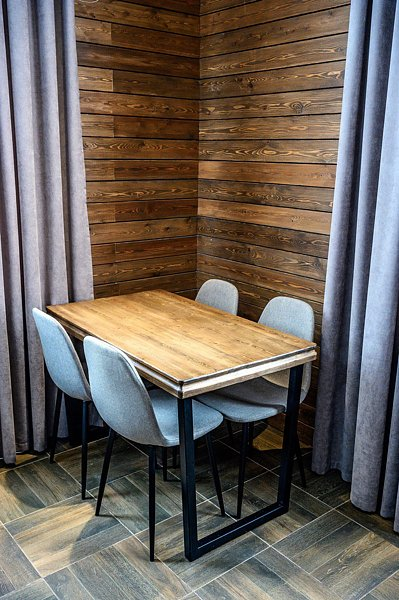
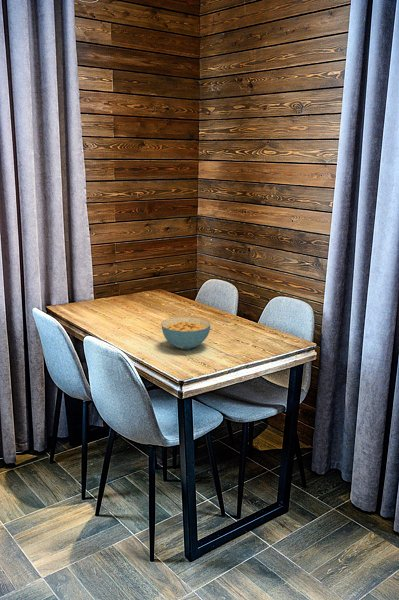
+ cereal bowl [160,316,211,350]
